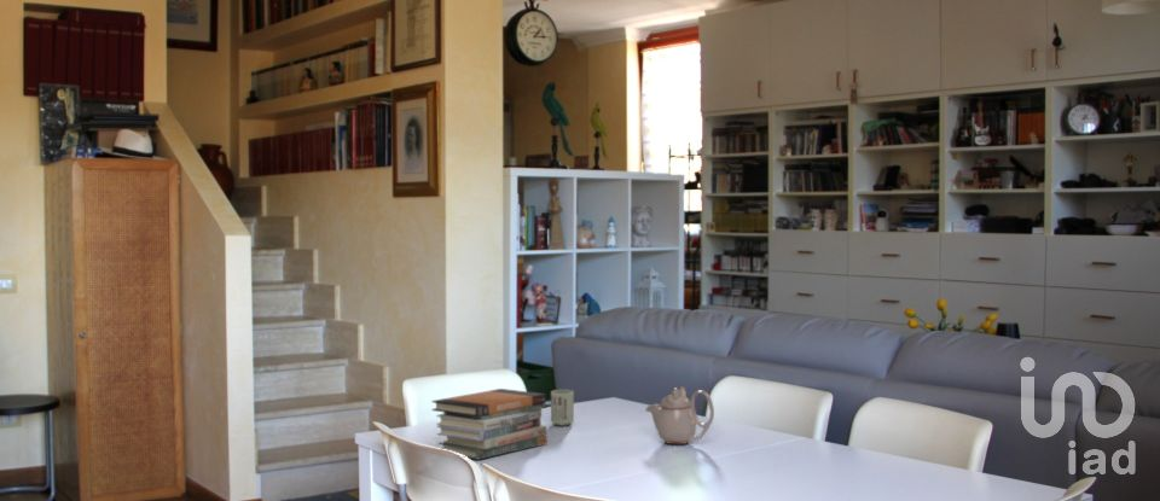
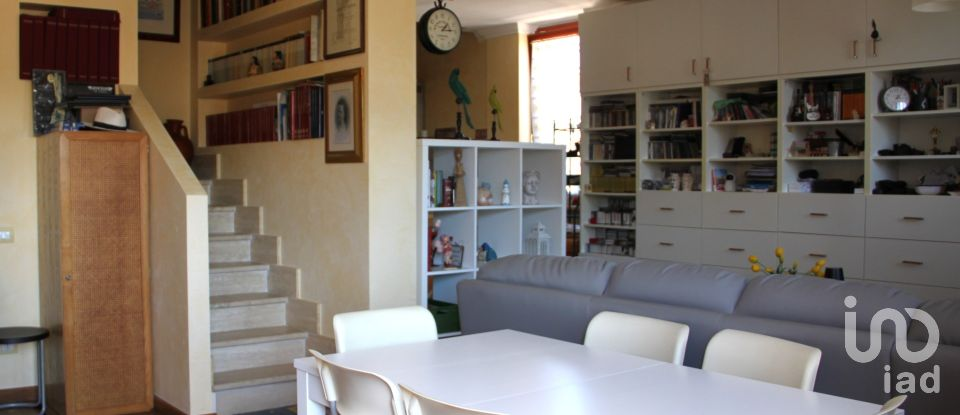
- cup [550,389,575,427]
- book stack [430,388,549,461]
- teapot [645,385,715,445]
